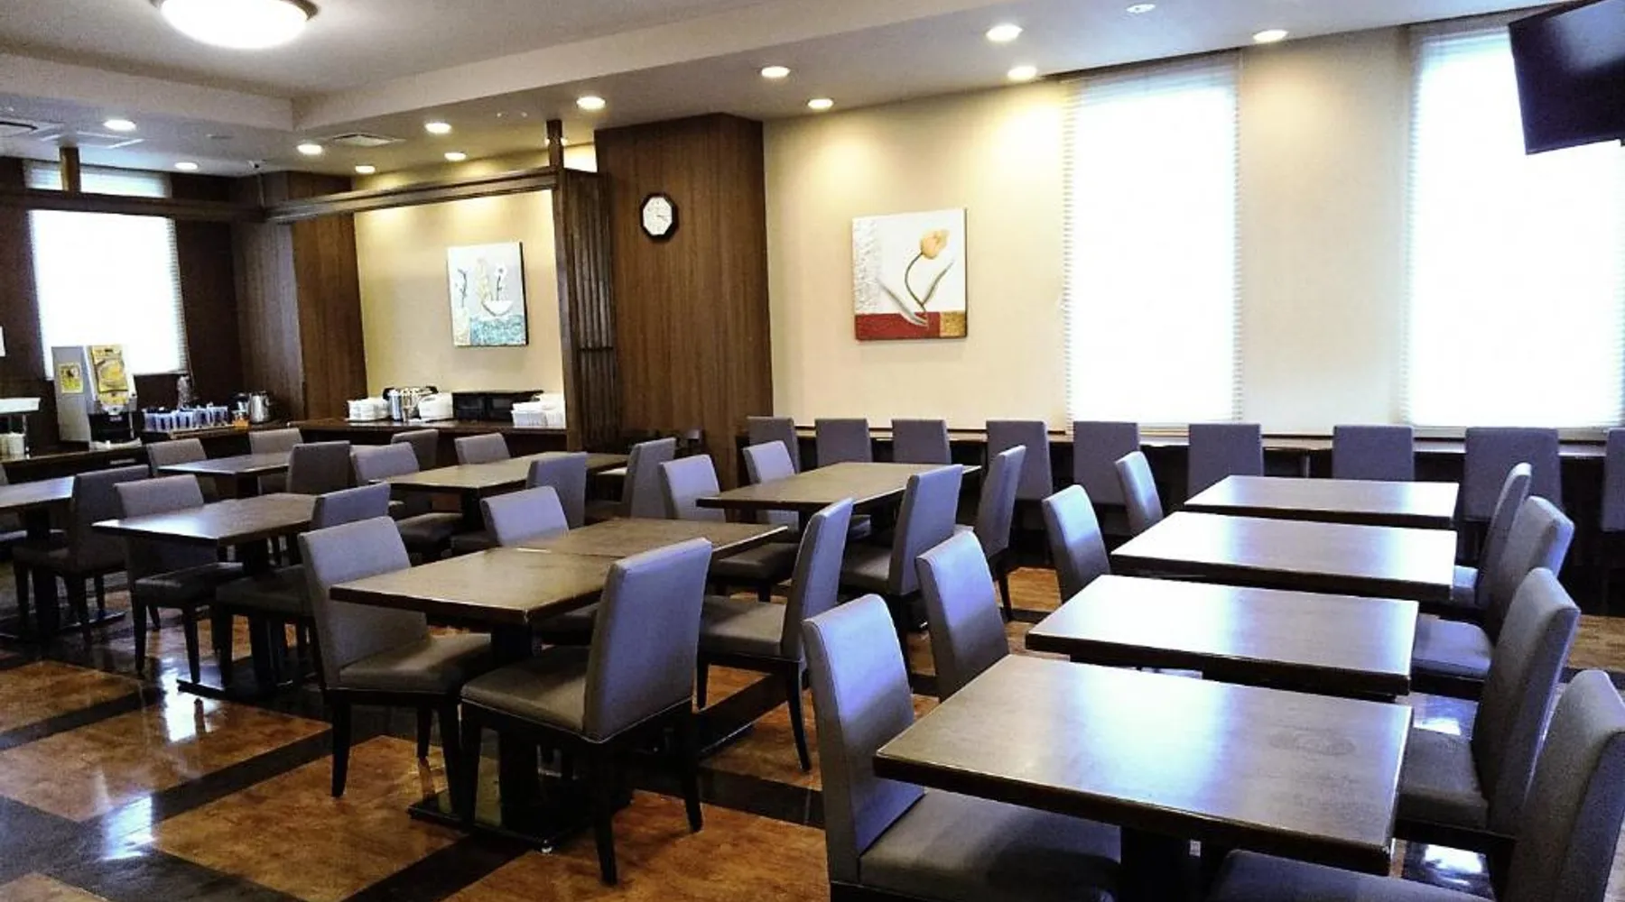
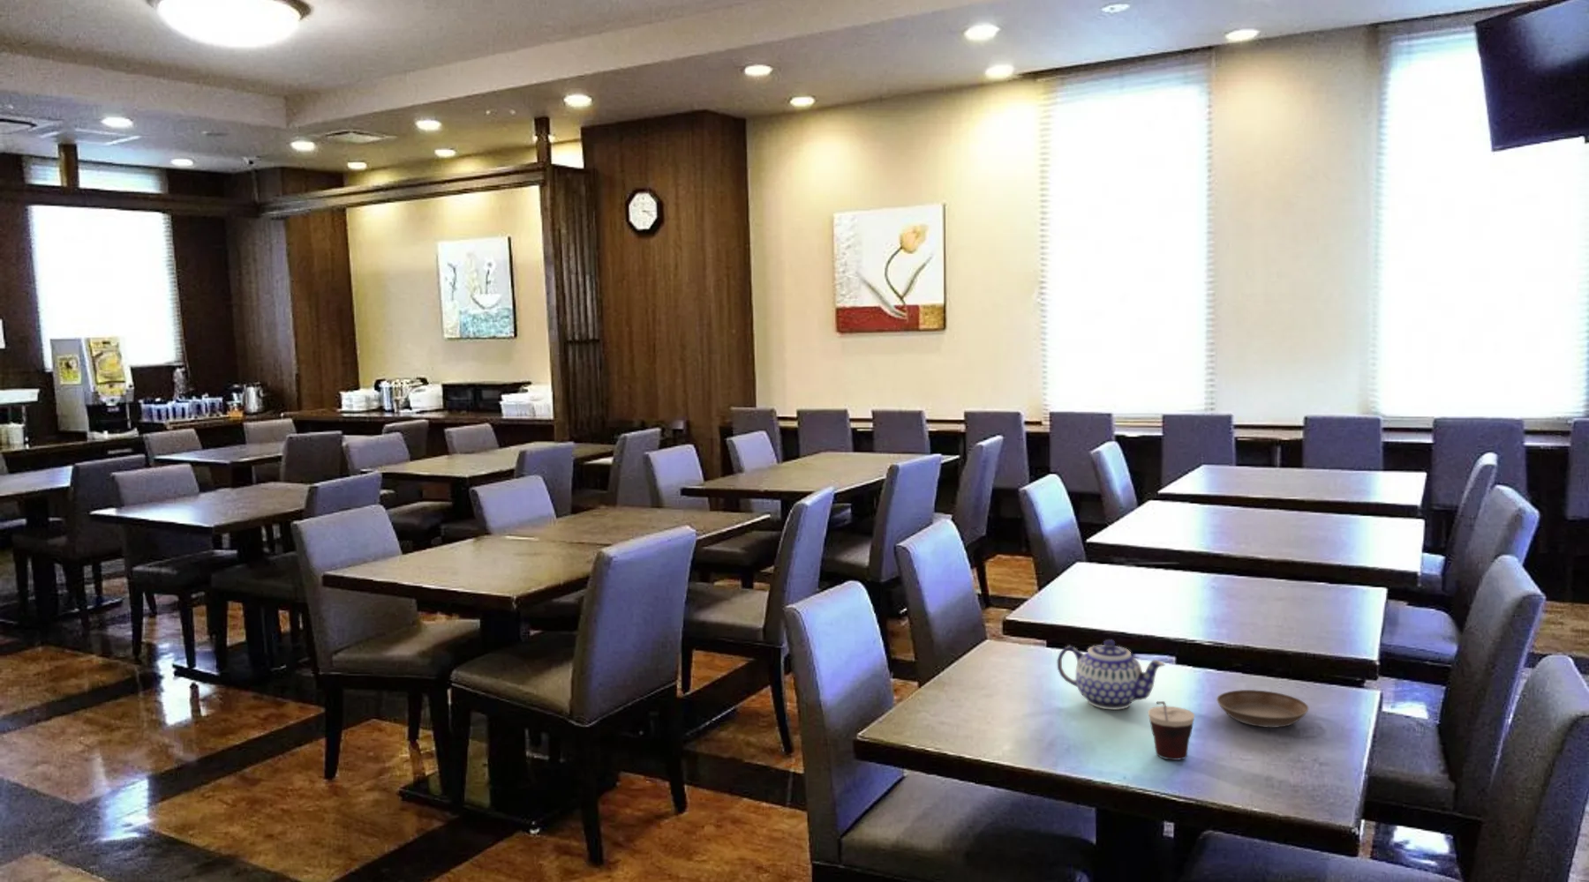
+ saucer [1215,689,1310,729]
+ teapot [1056,639,1165,710]
+ cup [1147,701,1196,761]
